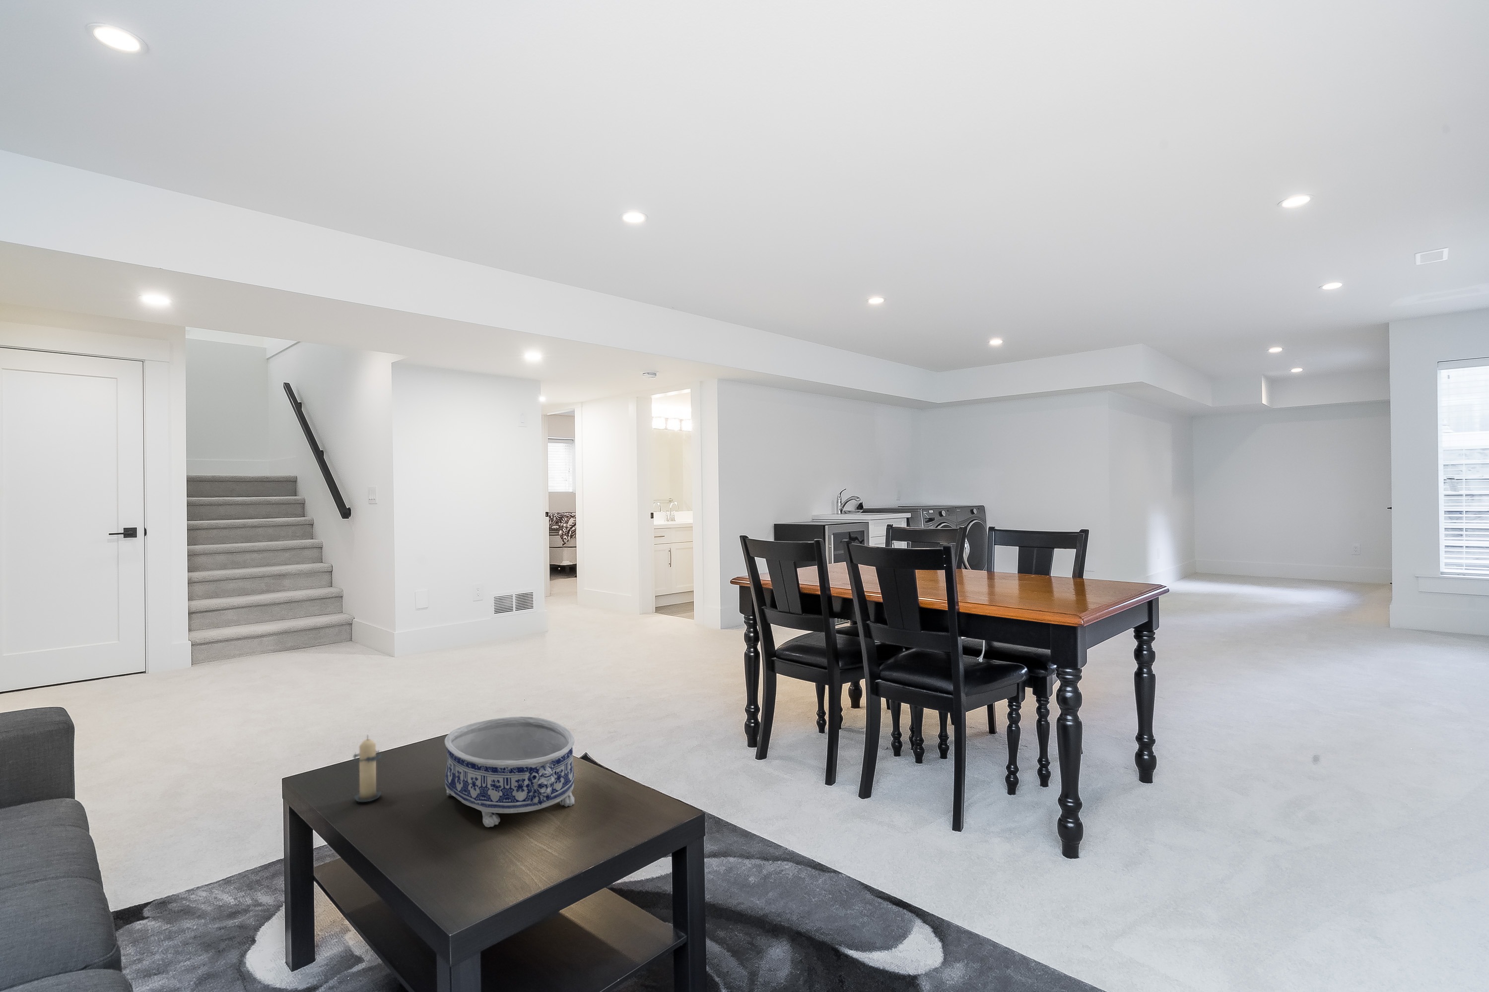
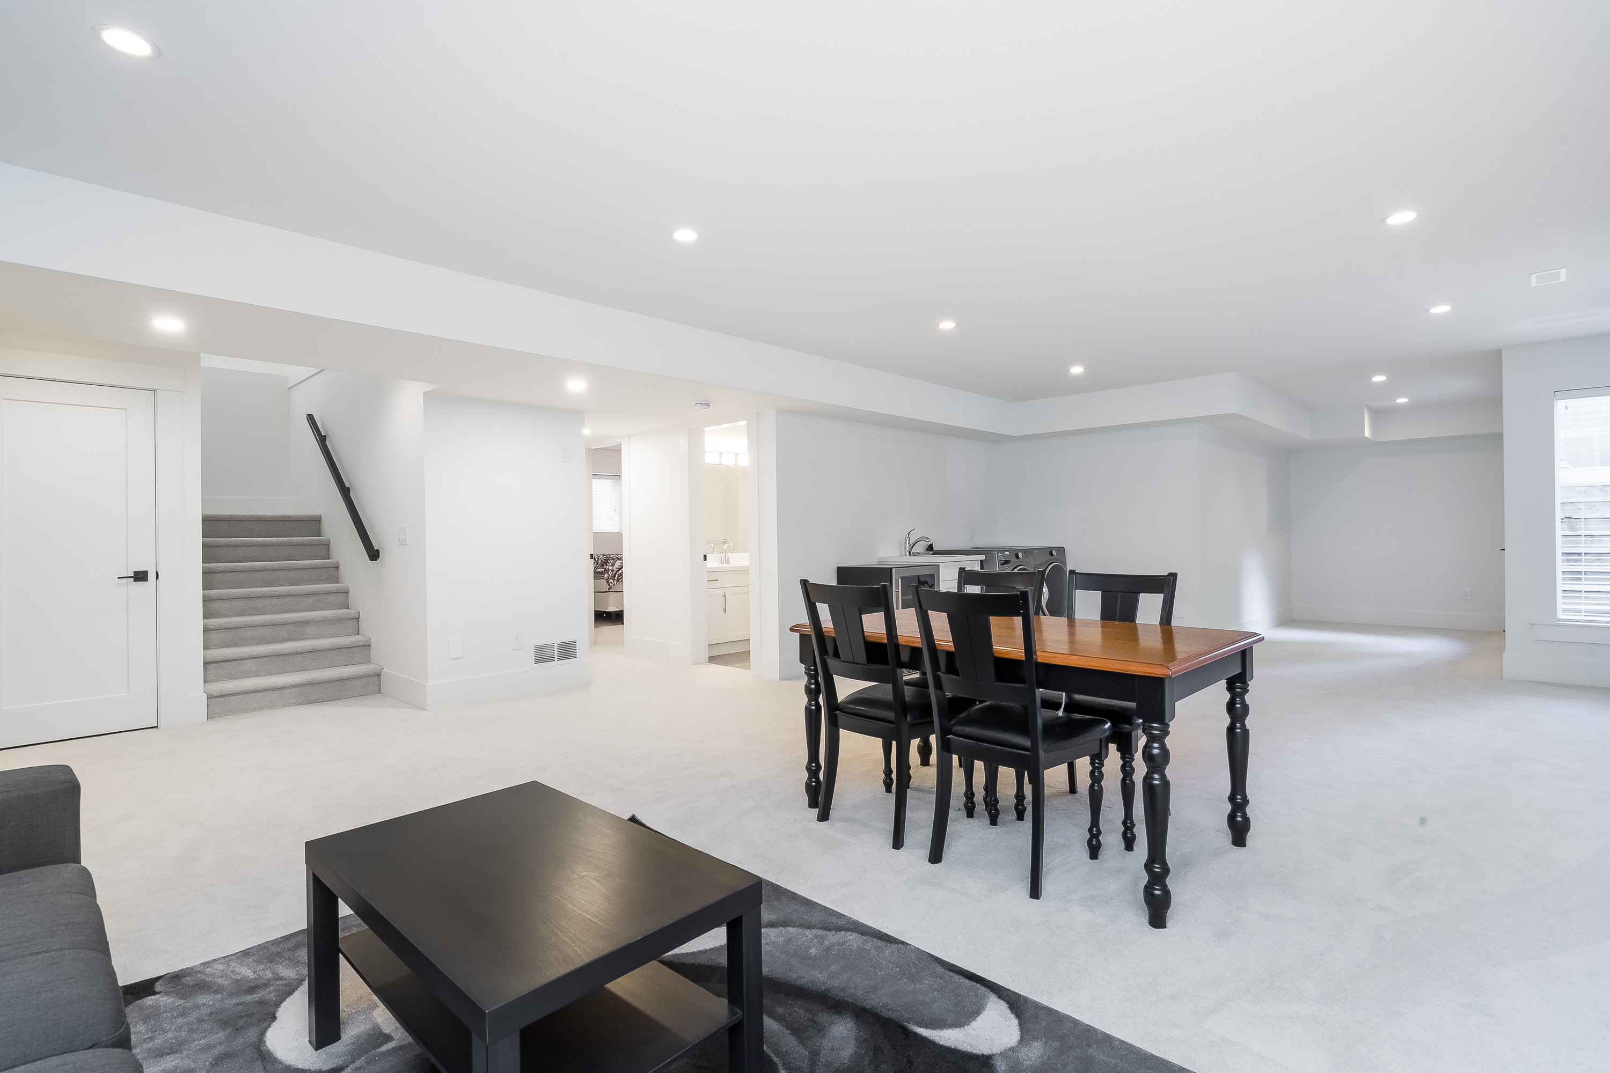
- decorative bowl [444,716,575,828]
- candle [352,734,386,803]
